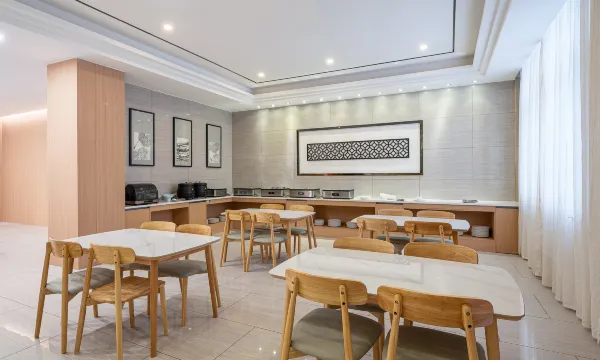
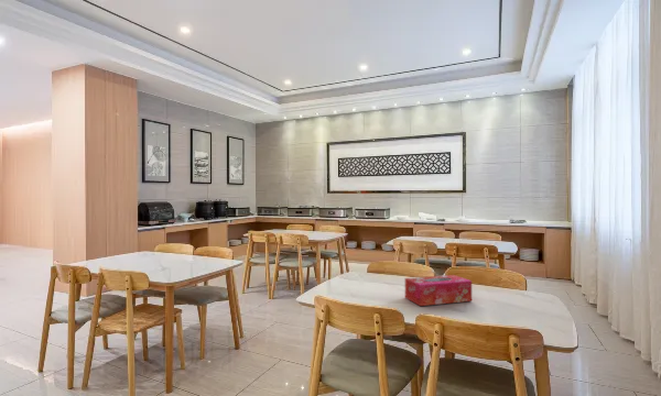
+ tissue box [404,274,473,307]
